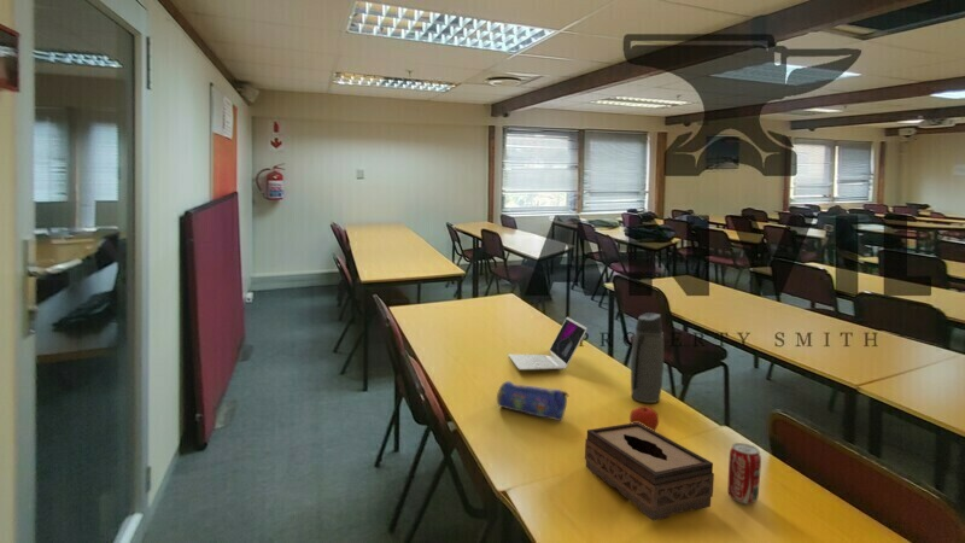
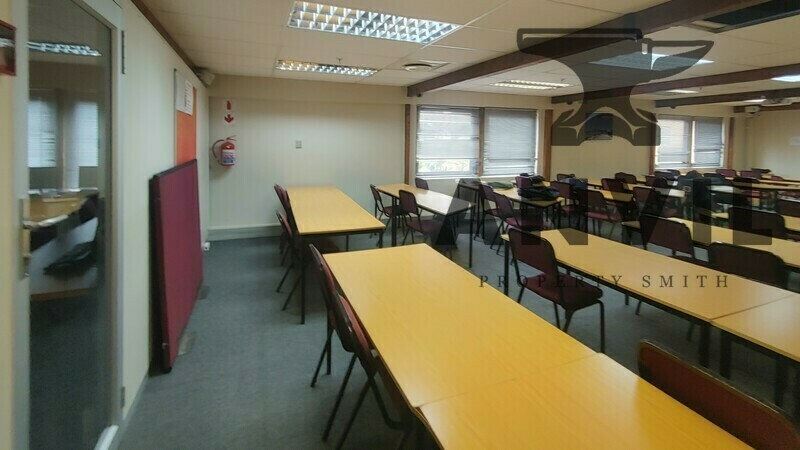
- tissue box [584,422,715,522]
- laptop [507,316,589,370]
- water bottle [630,311,665,404]
- apple [628,404,660,431]
- beverage can [726,442,762,506]
- pencil case [496,380,571,422]
